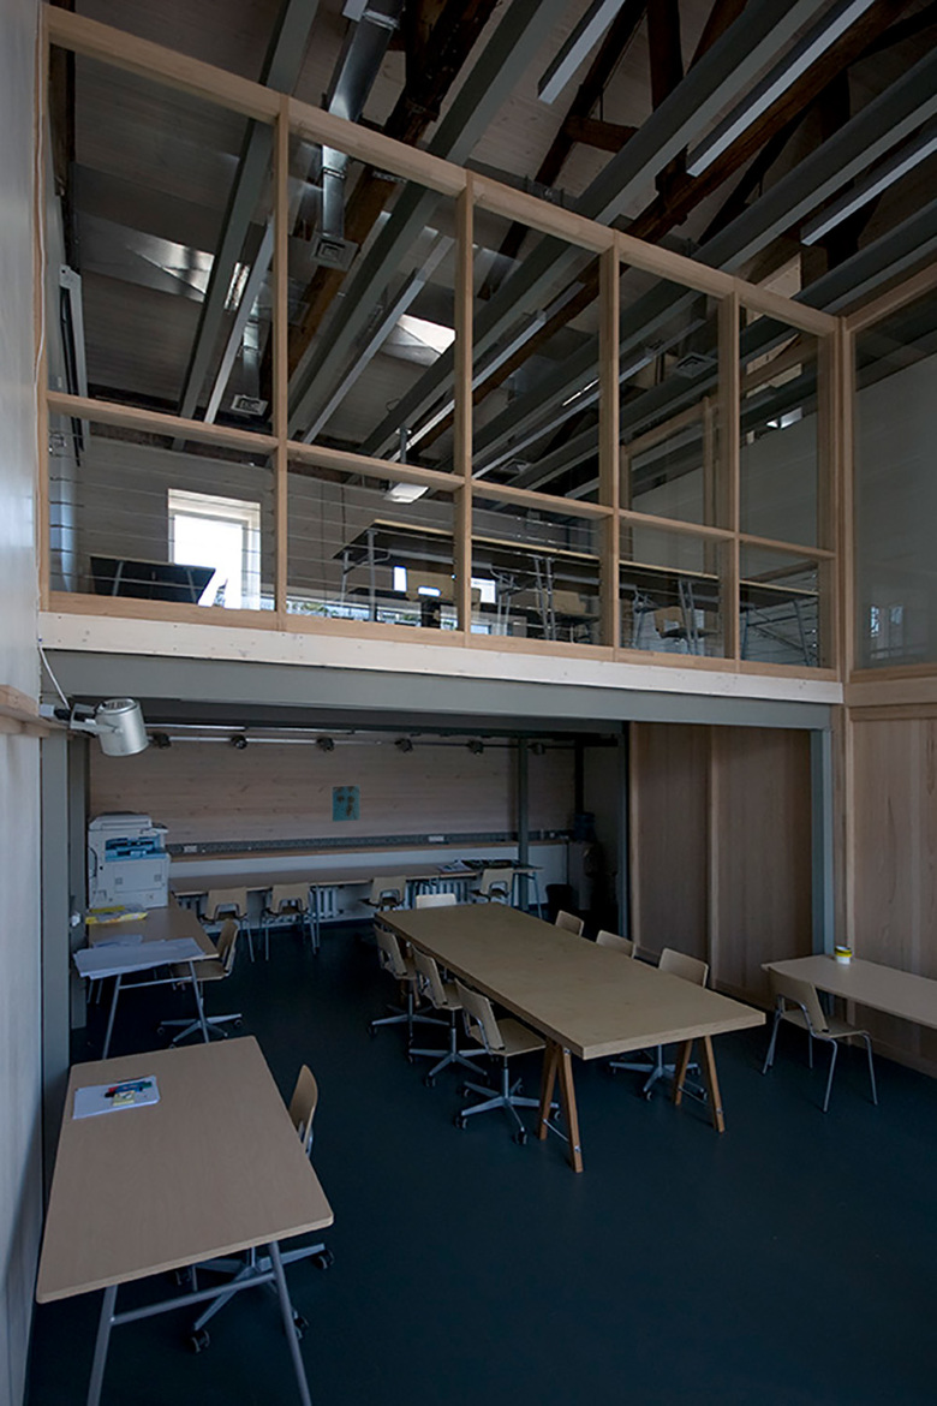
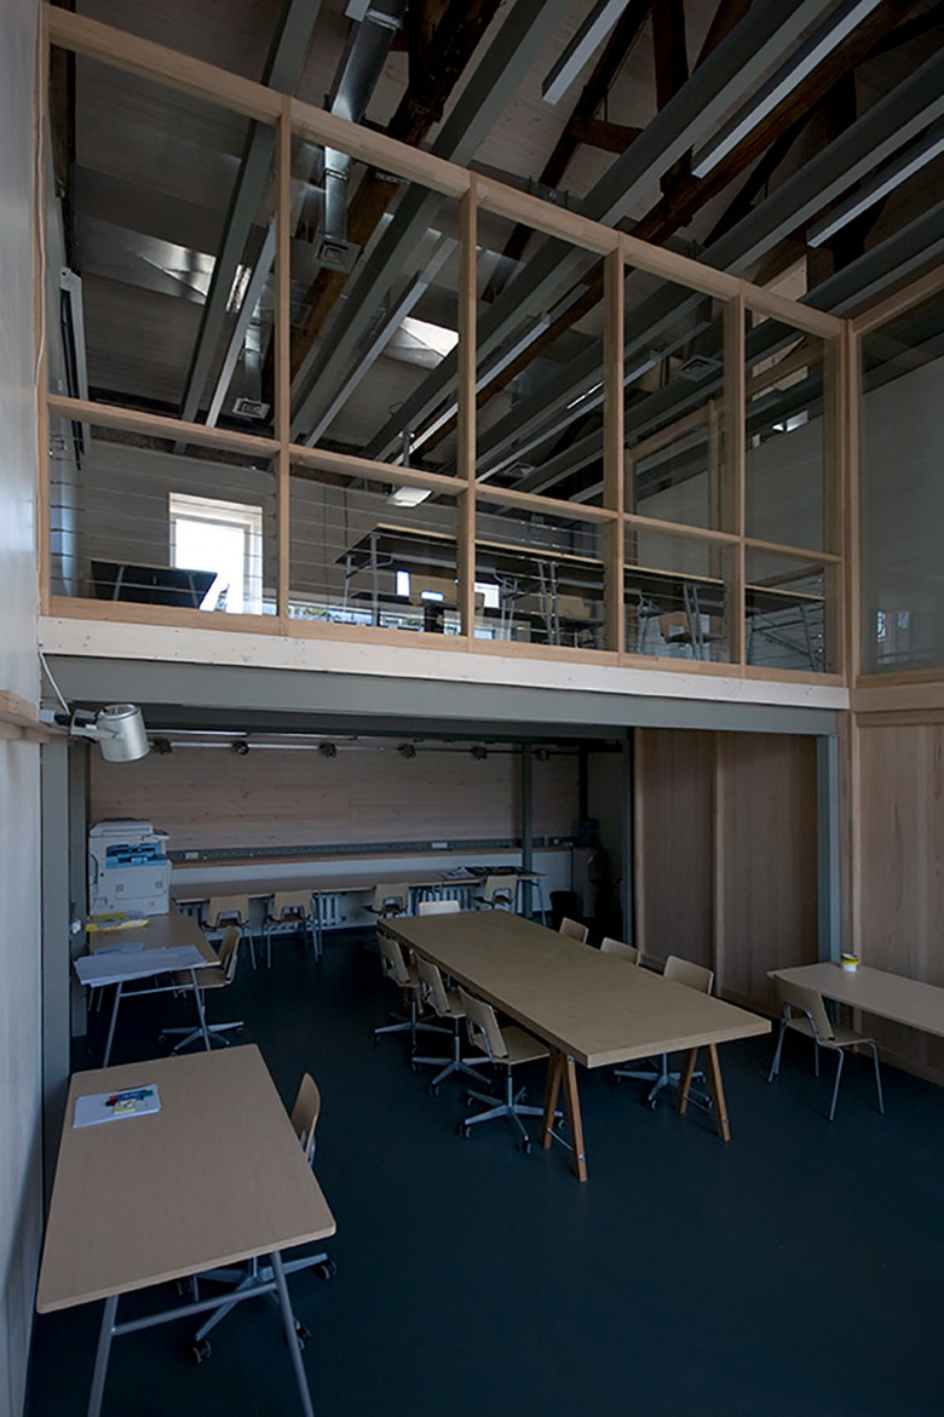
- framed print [330,784,362,823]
